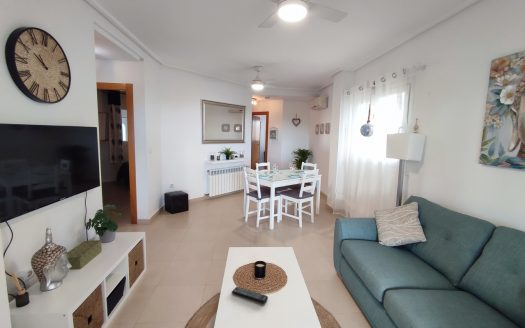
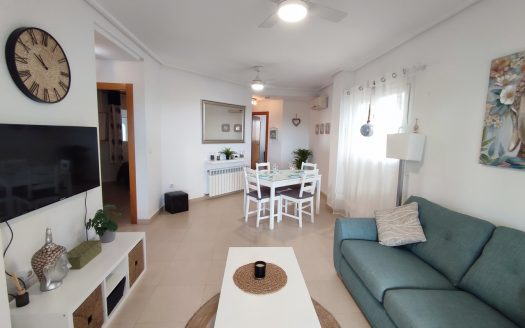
- remote control [231,286,269,304]
